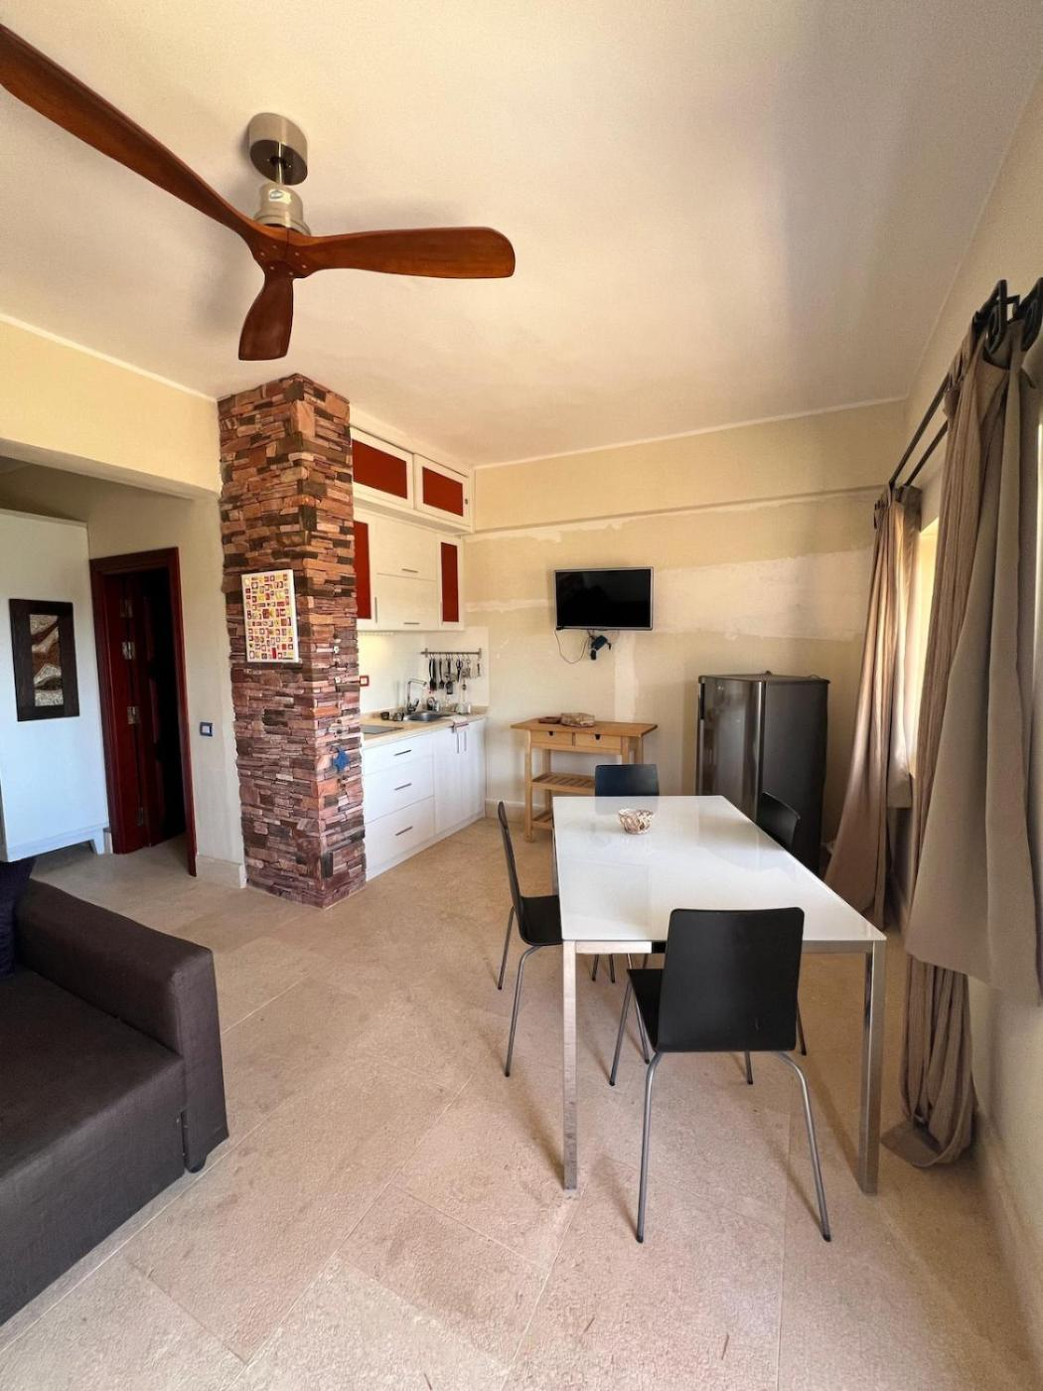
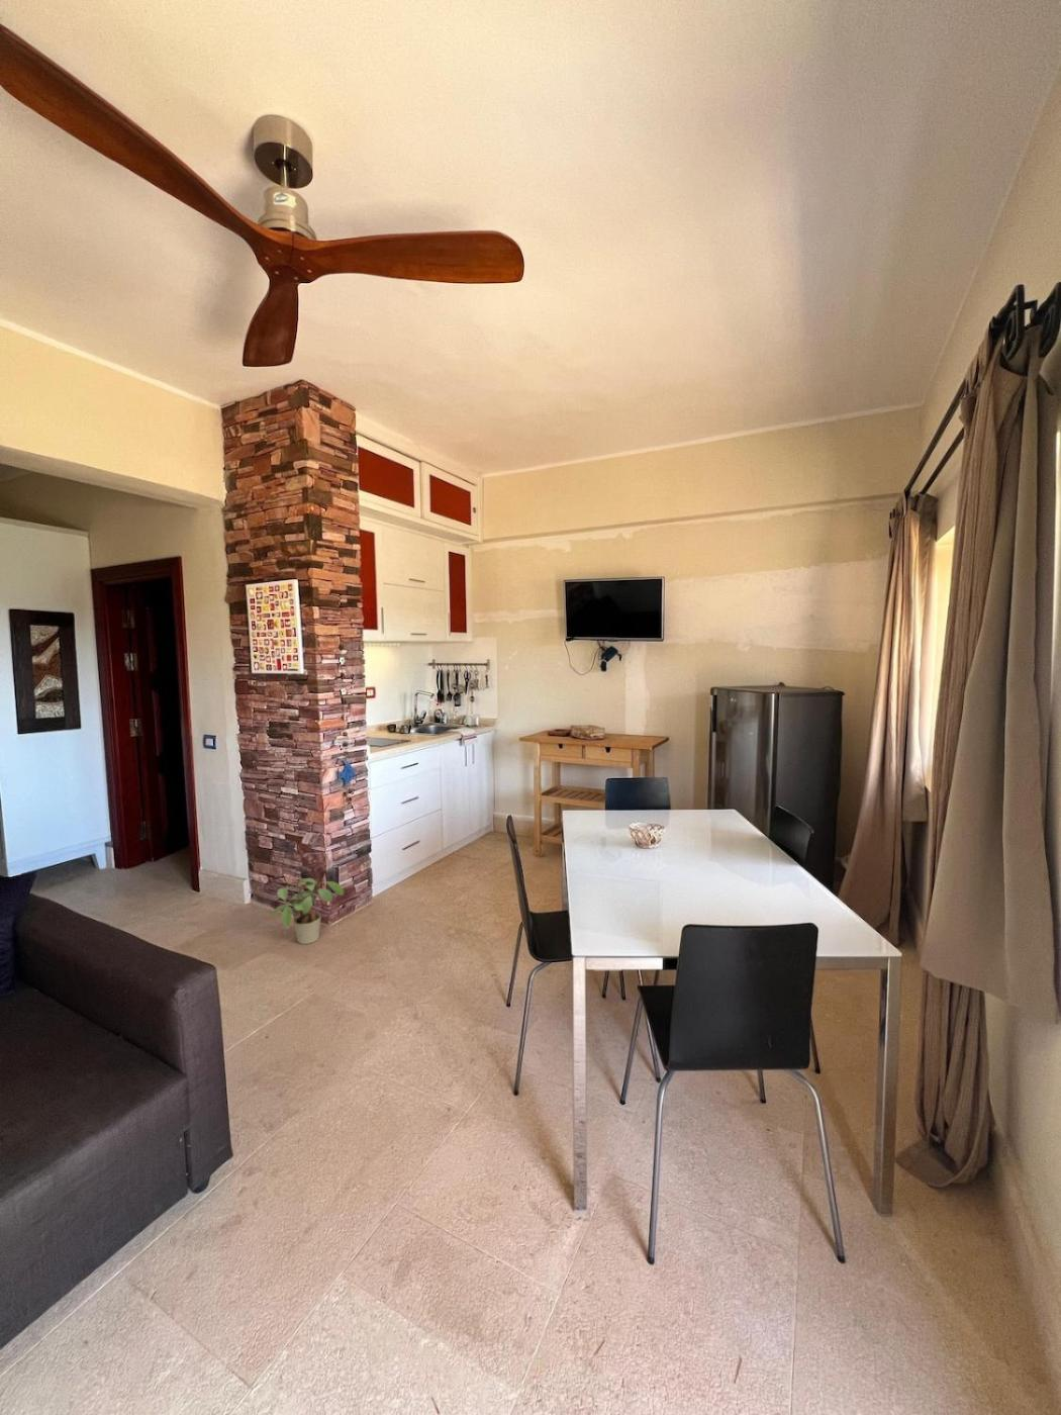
+ potted plant [269,877,345,945]
